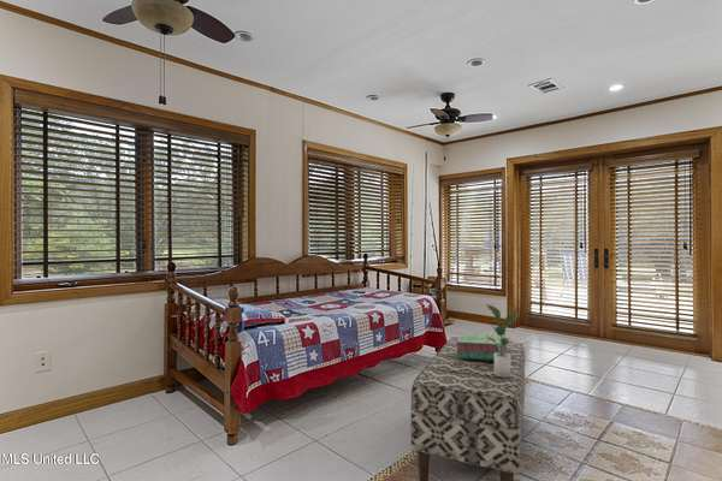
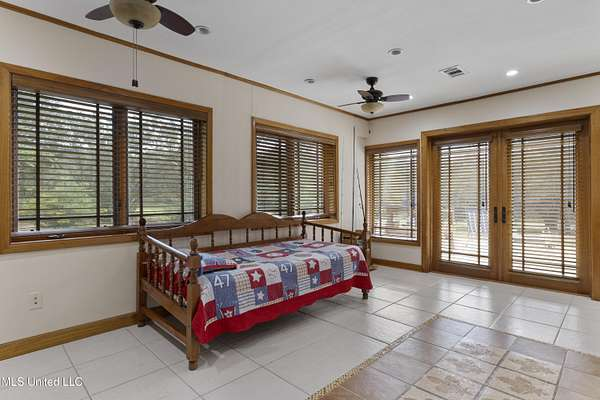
- potted plant [485,303,521,378]
- bench [409,335,526,481]
- stack of books [456,332,508,360]
